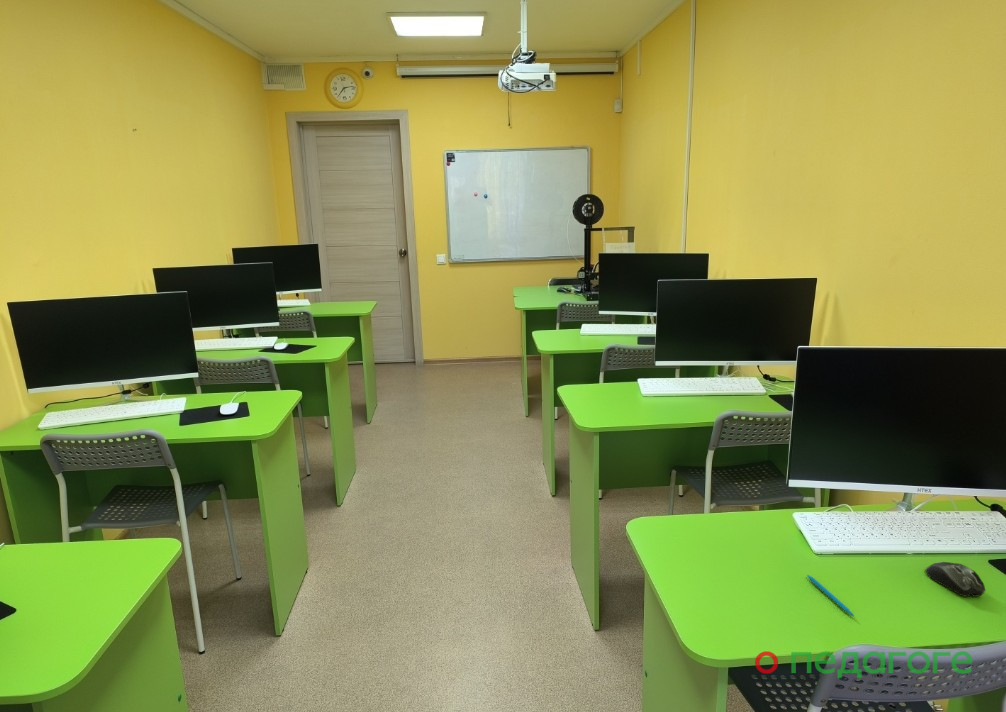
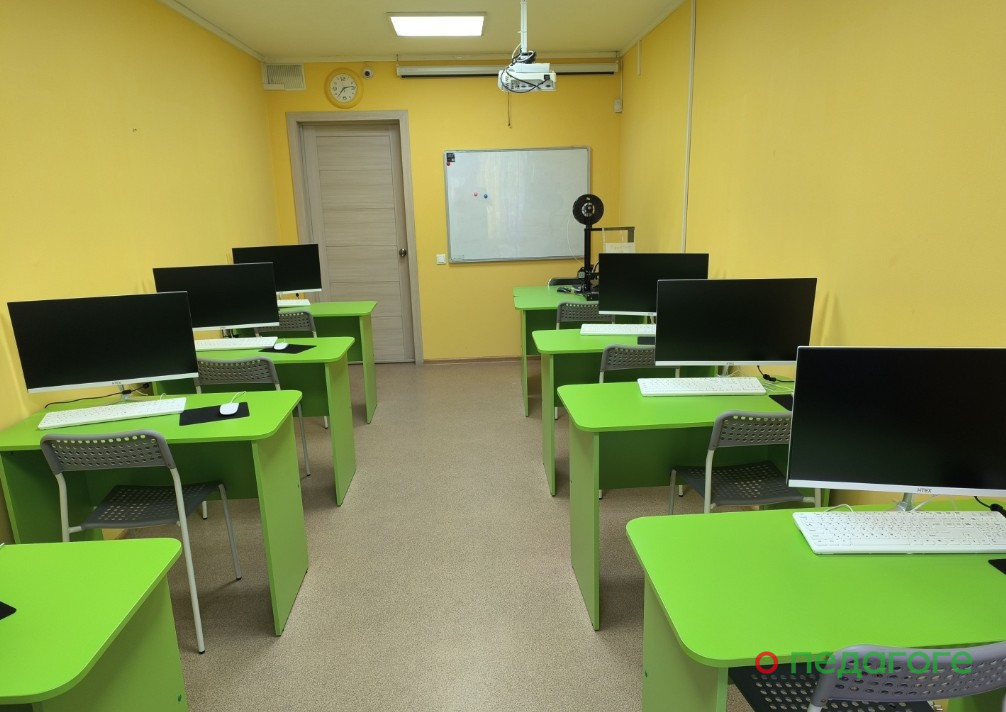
- pen [806,574,856,618]
- computer mouse [924,561,986,598]
